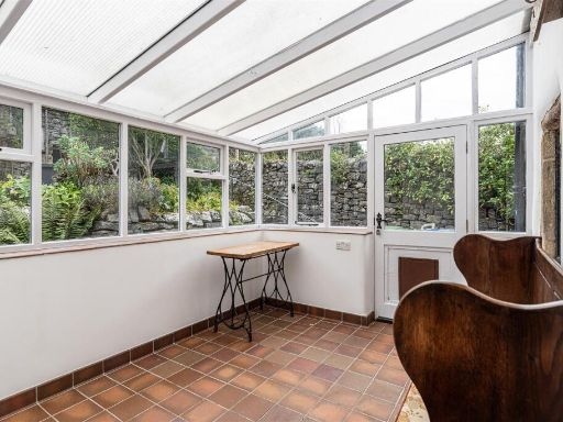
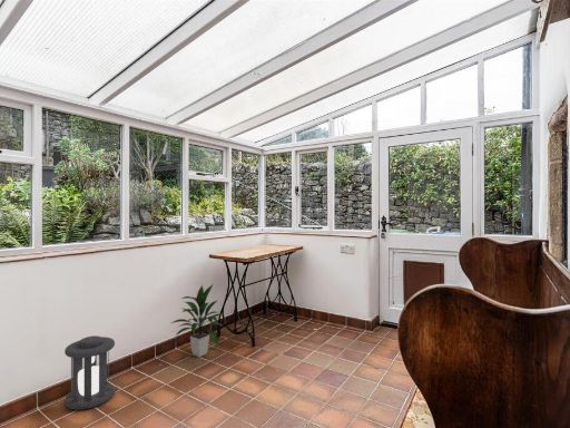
+ lantern [63,334,116,411]
+ indoor plant [170,283,223,358]
